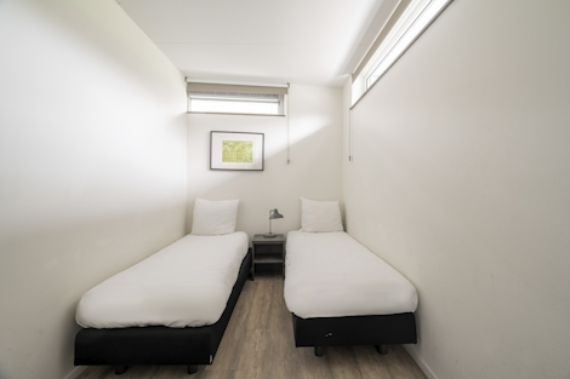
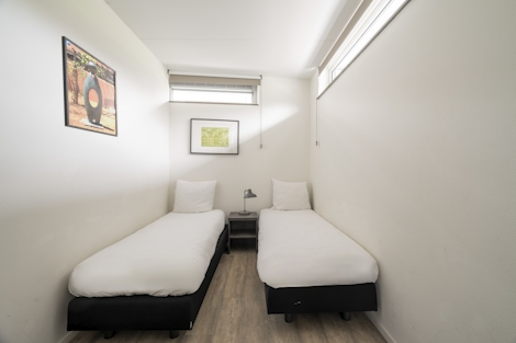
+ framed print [60,35,119,138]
